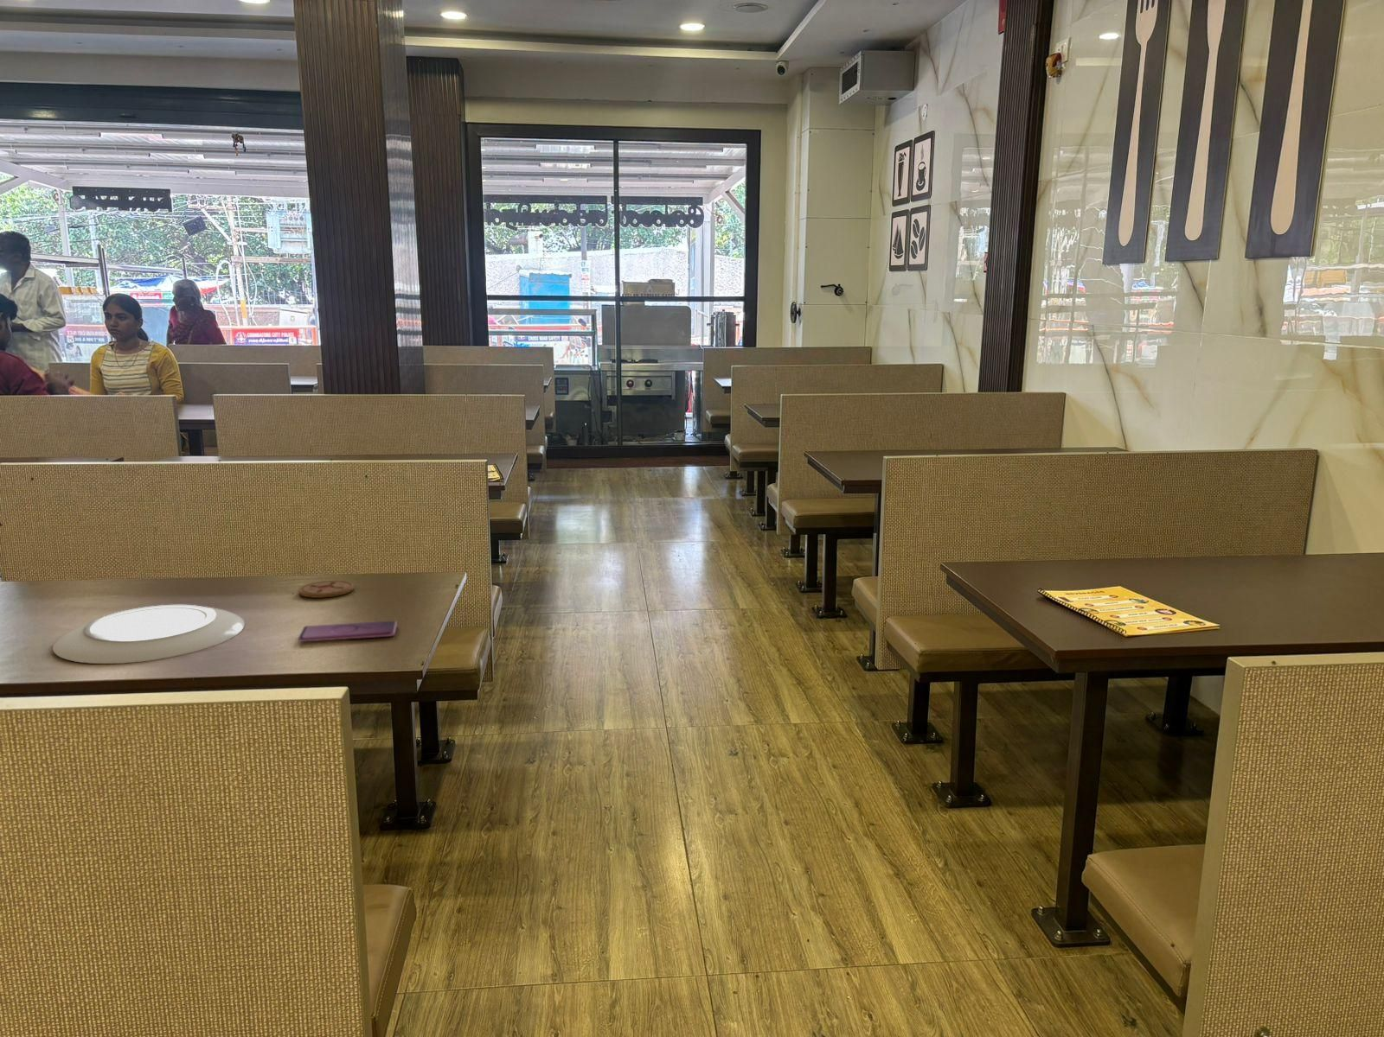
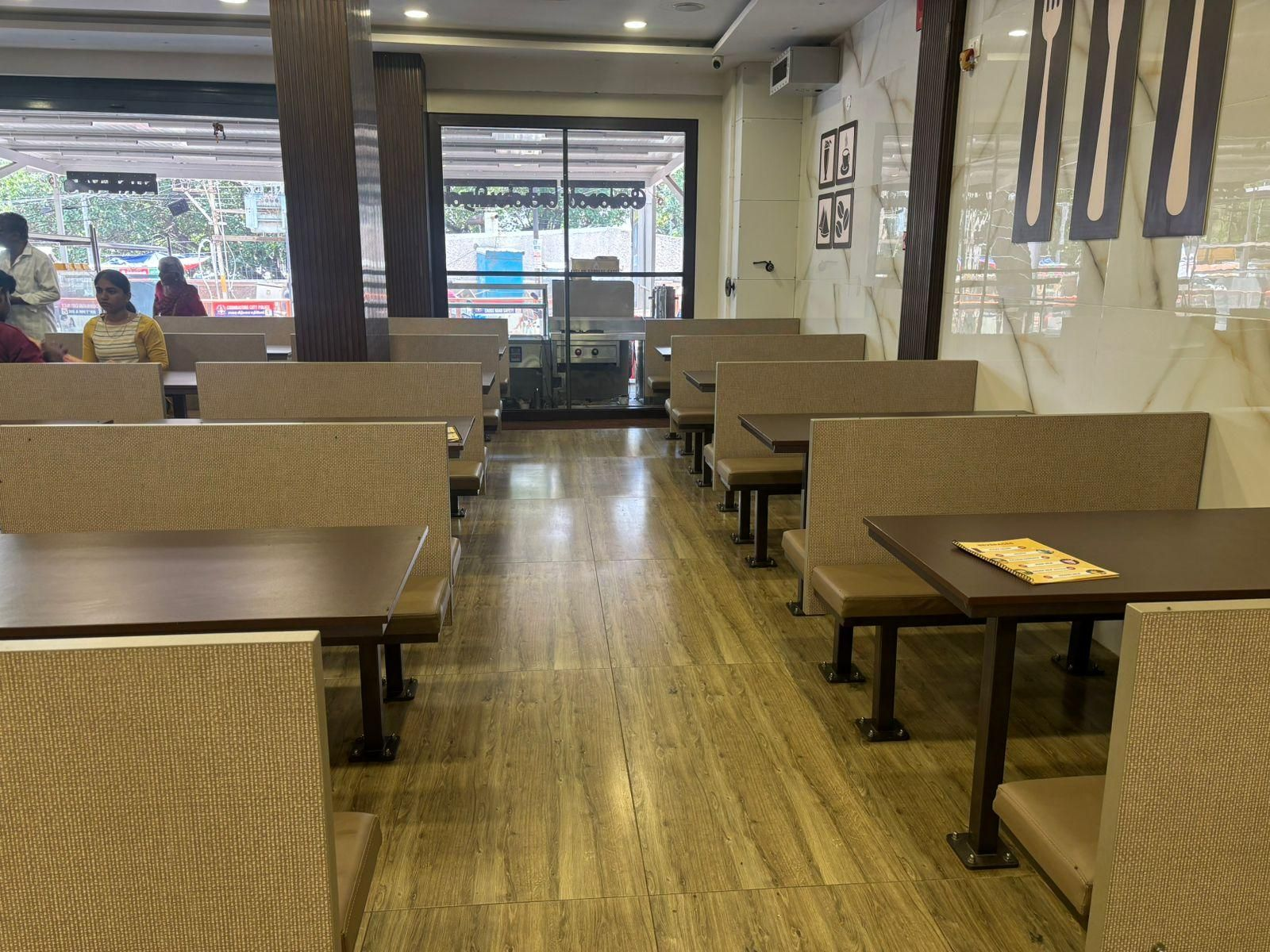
- coaster [298,580,354,599]
- plate [52,605,245,664]
- smartphone [298,621,398,643]
